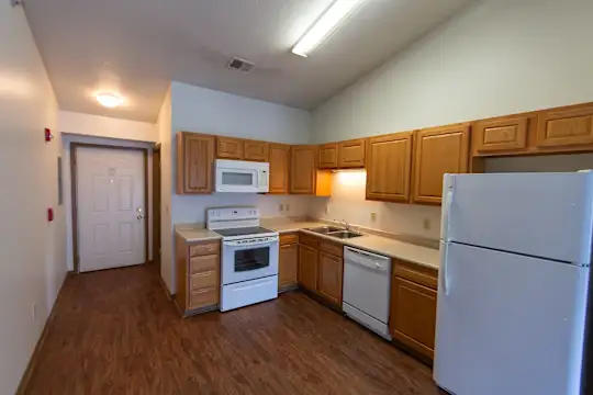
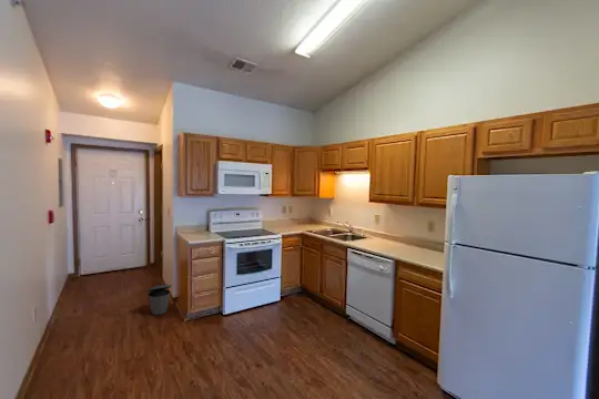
+ trash can [145,283,172,316]
